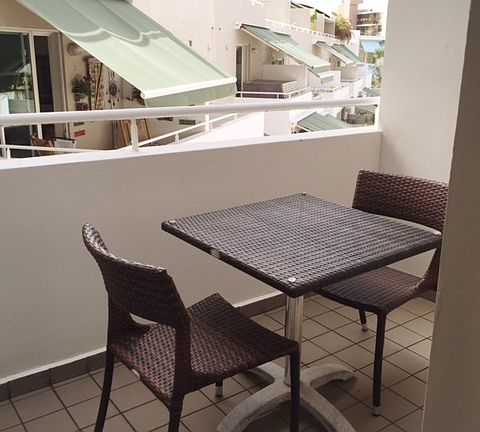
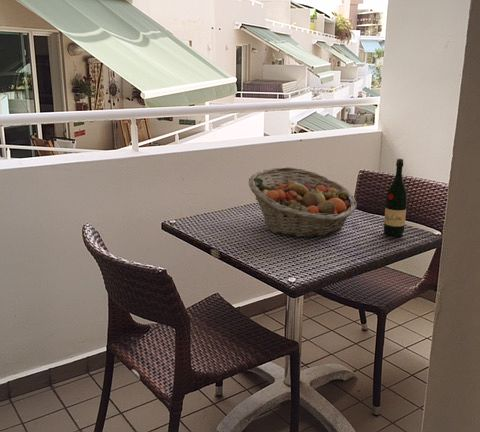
+ fruit basket [247,166,358,238]
+ wine bottle [383,158,408,237]
